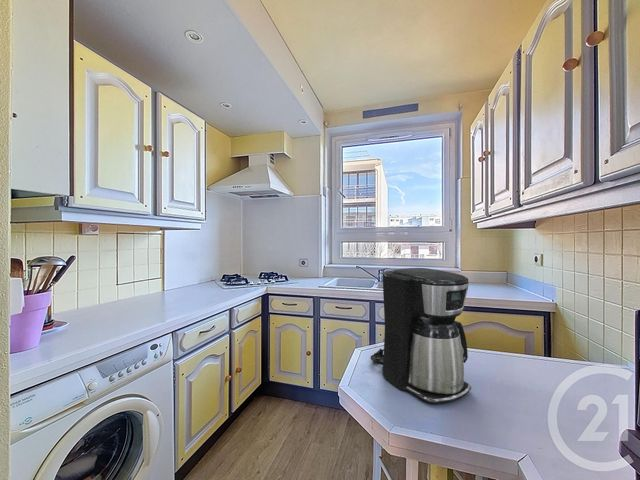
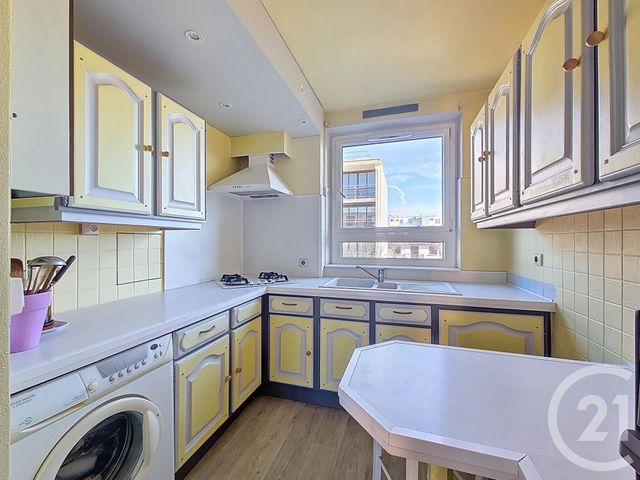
- coffee maker [370,267,472,405]
